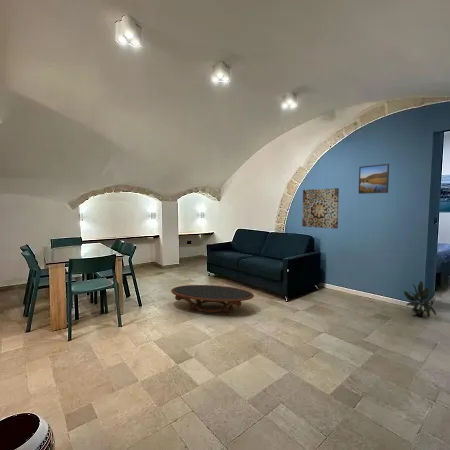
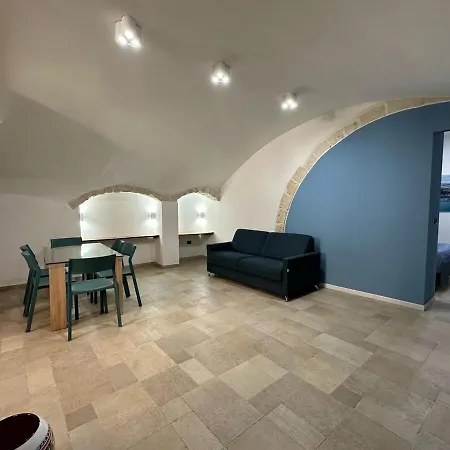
- coffee table [170,284,255,316]
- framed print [358,163,390,195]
- potted plant [403,280,437,318]
- wall art [301,187,340,230]
